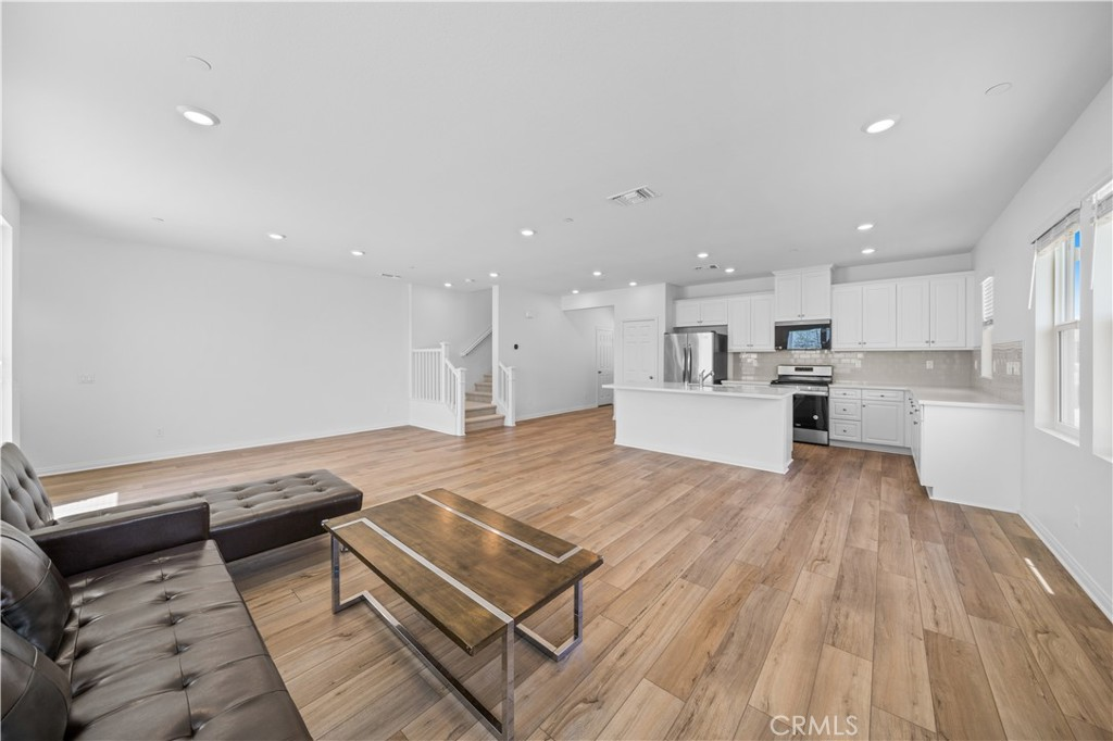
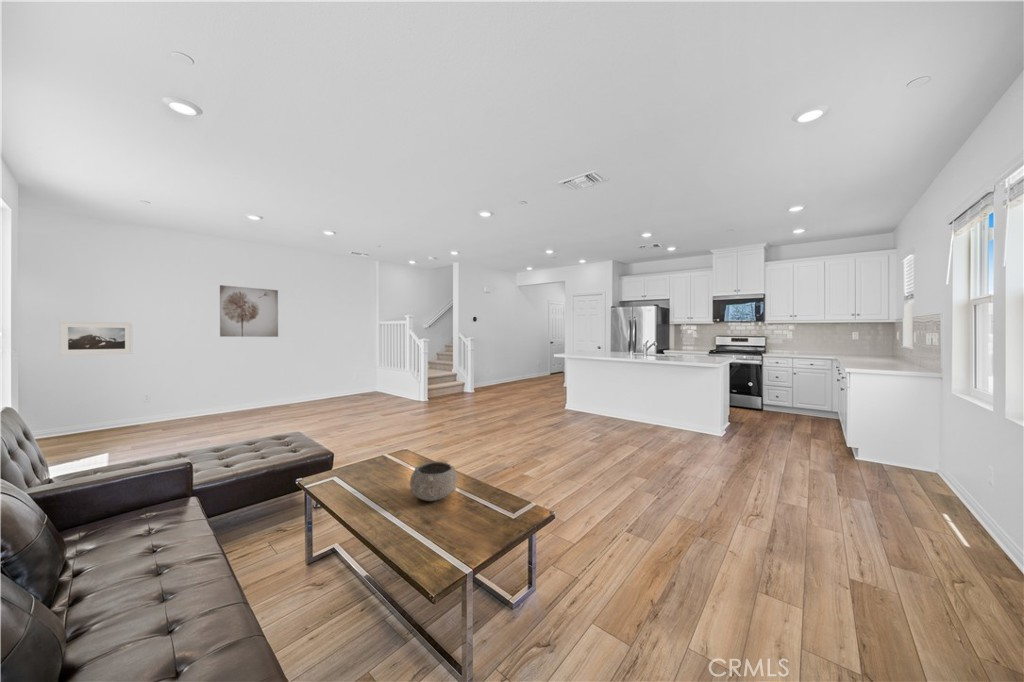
+ wall art [219,284,279,338]
+ bowl [409,461,458,502]
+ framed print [58,320,134,357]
